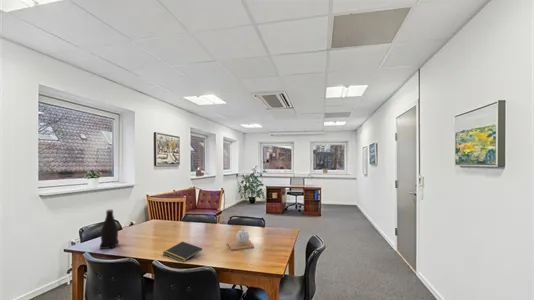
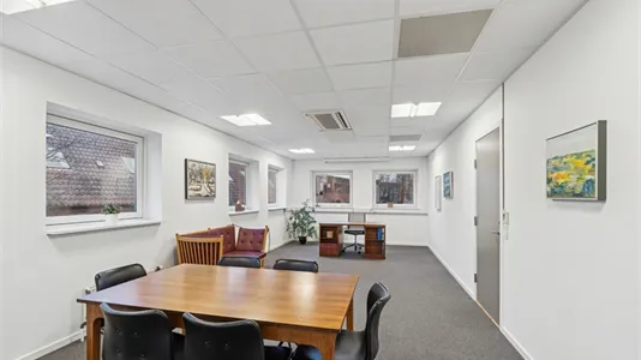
- bottle [99,209,120,250]
- teapot [226,227,255,251]
- notepad [162,241,203,263]
